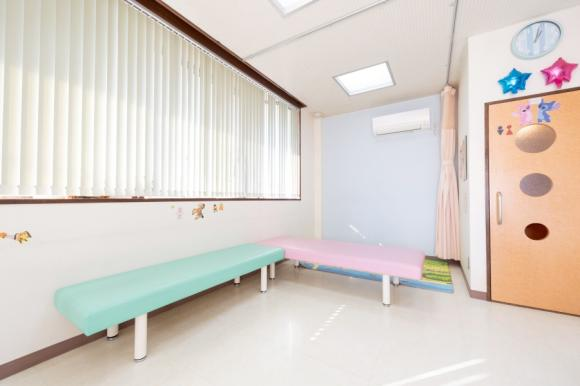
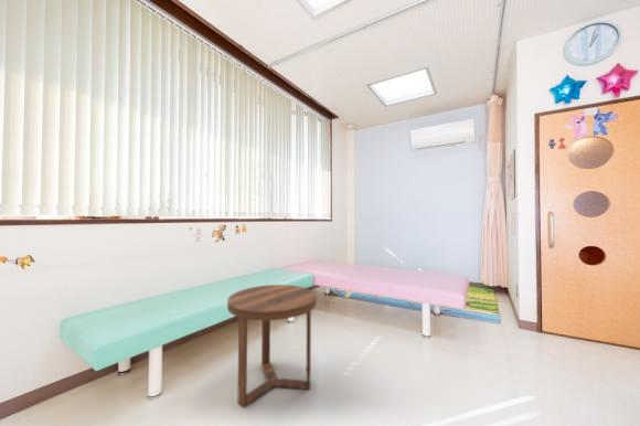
+ side table [226,284,318,408]
